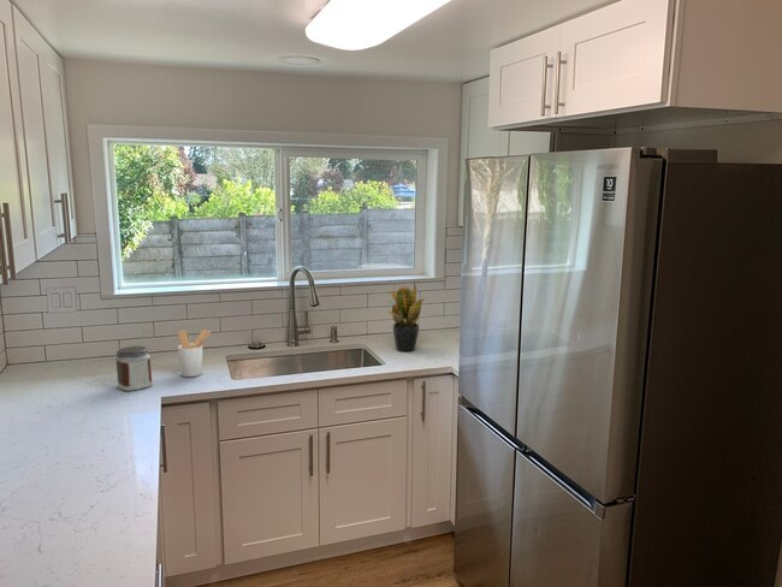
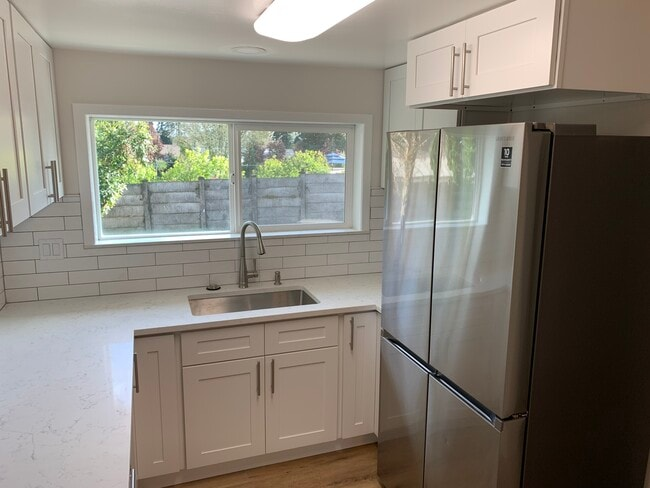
- potted plant [385,279,426,352]
- utensil holder [177,328,212,378]
- jar [114,345,154,392]
